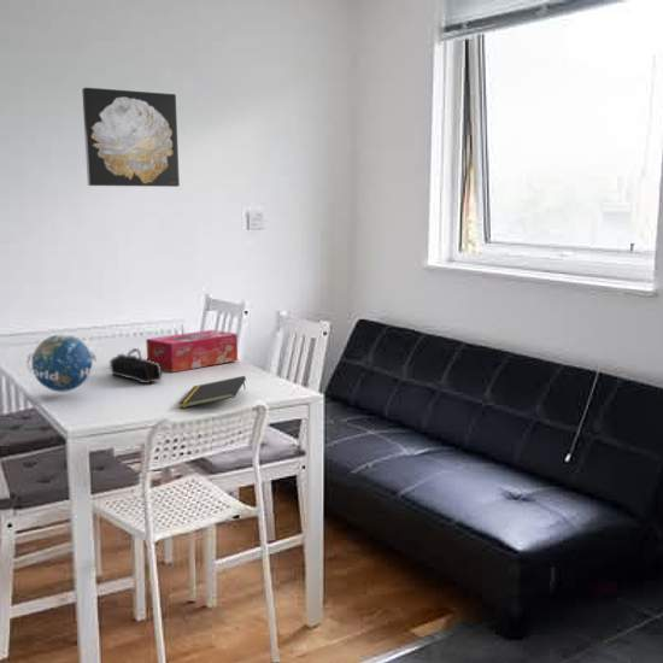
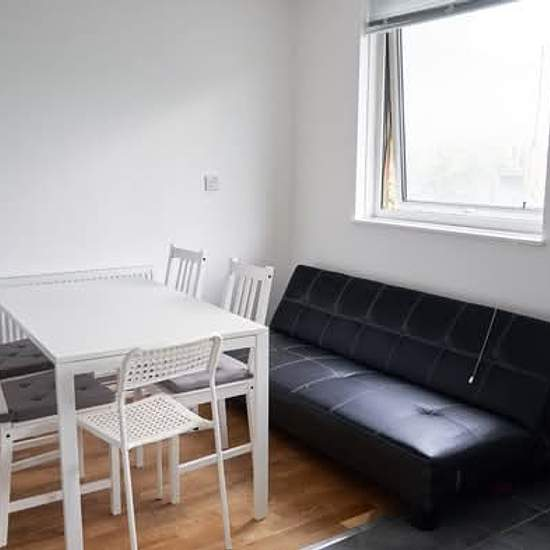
- tissue box [145,329,239,374]
- wall art [81,87,181,188]
- notepad [177,375,247,410]
- pencil case [108,347,163,385]
- globe [25,333,99,393]
